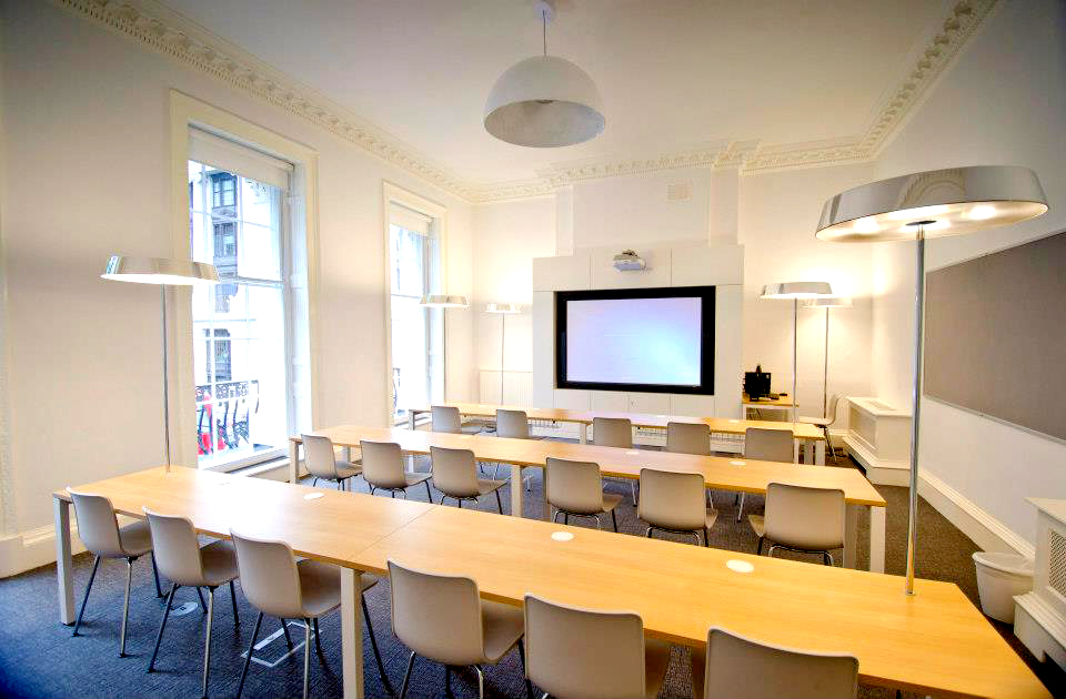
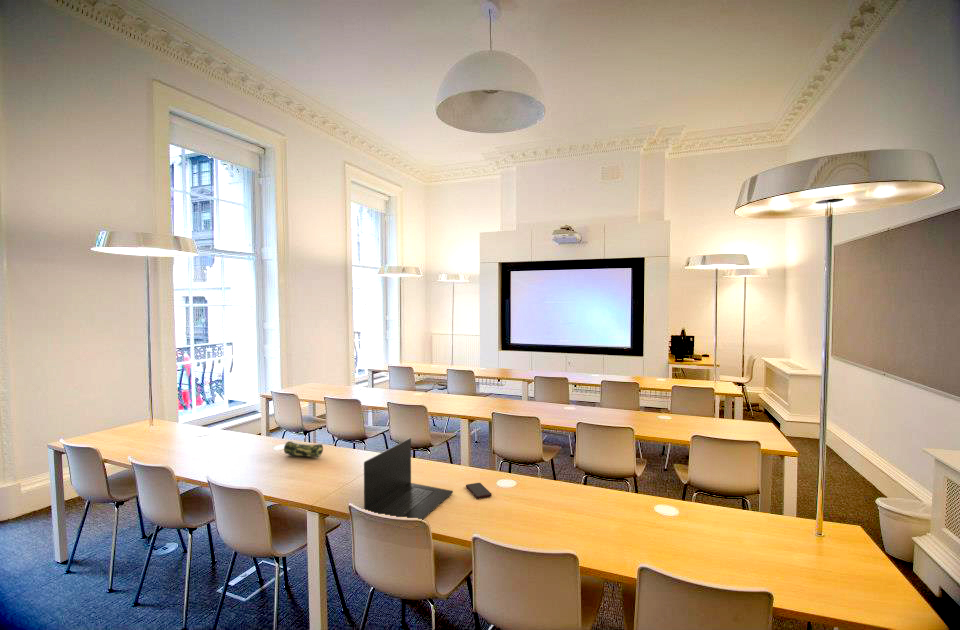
+ smartphone [465,482,493,500]
+ pencil case [283,440,324,458]
+ laptop [363,437,454,521]
